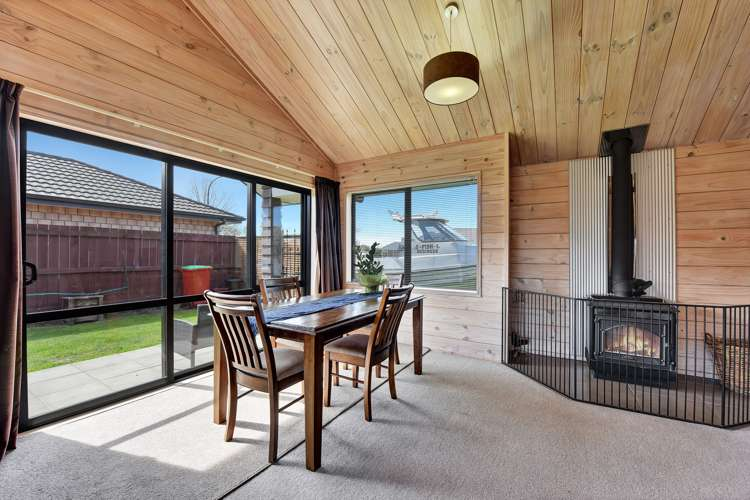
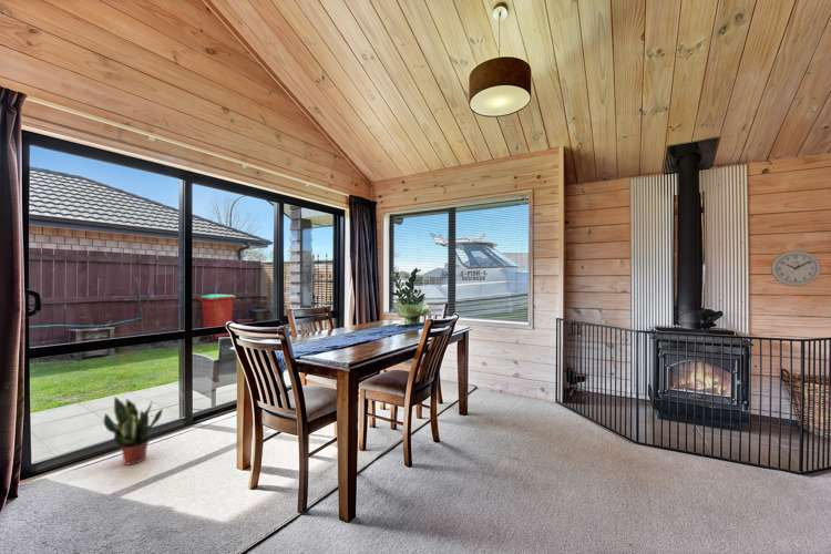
+ potted plant [102,396,164,466]
+ wall clock [769,249,822,287]
